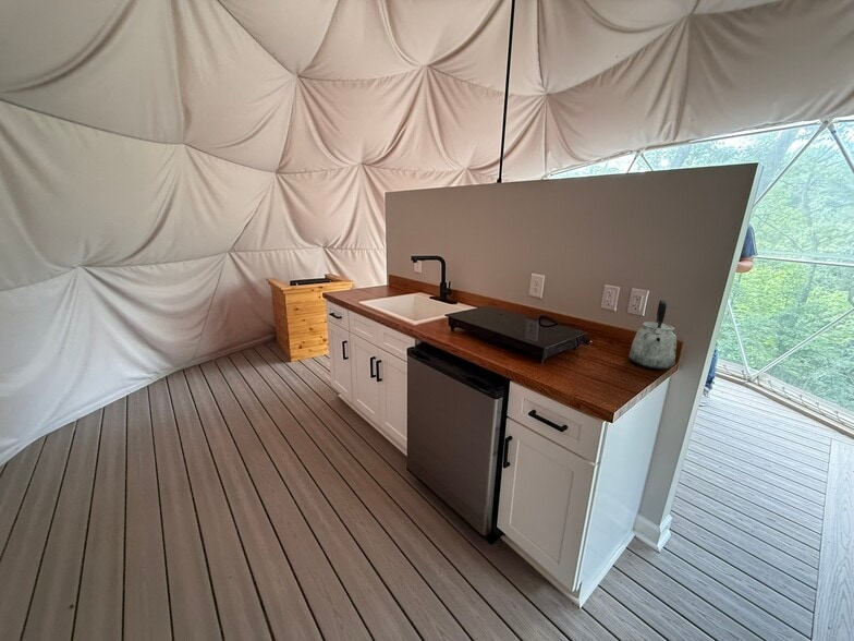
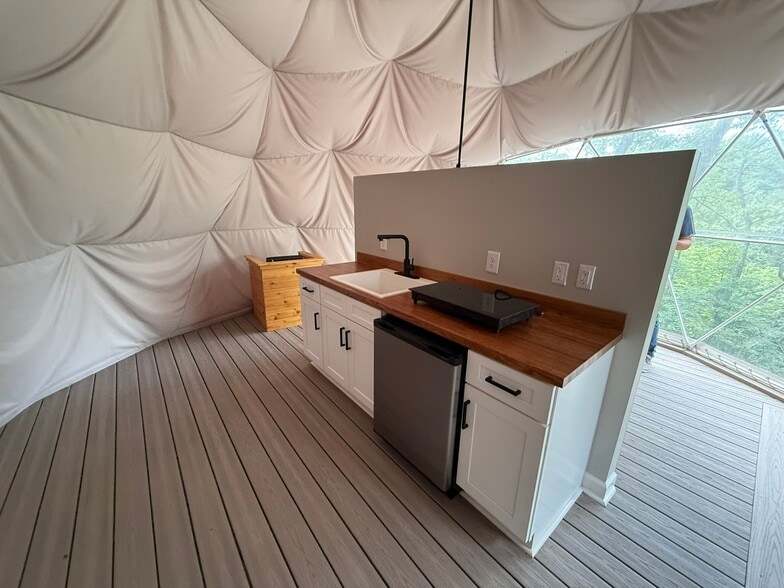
- kettle [629,299,678,371]
